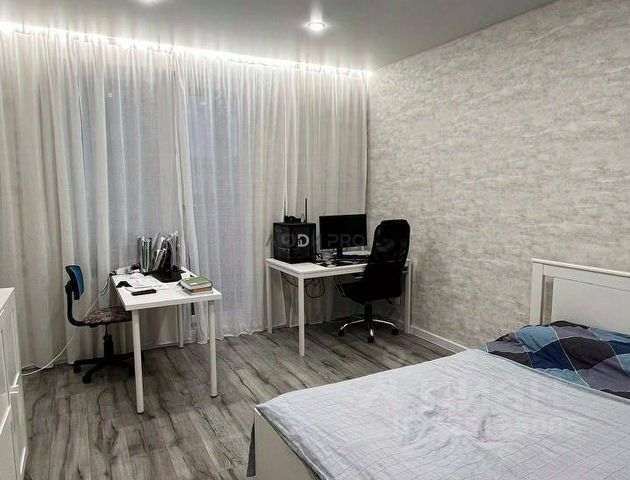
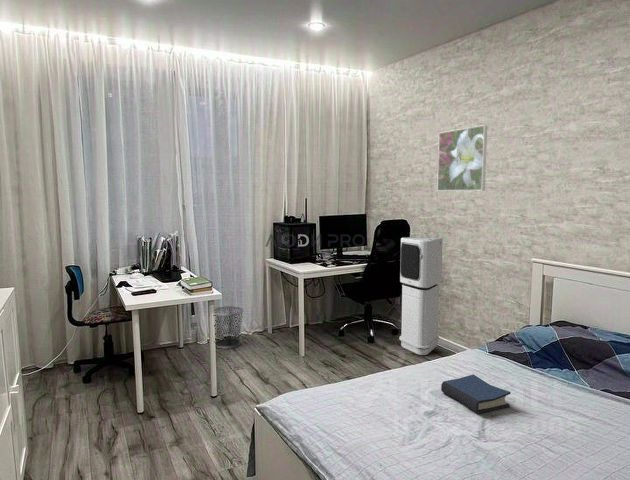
+ waste bin [214,305,245,350]
+ air purifier [398,236,443,356]
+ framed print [436,124,488,192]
+ hardback book [440,374,511,415]
